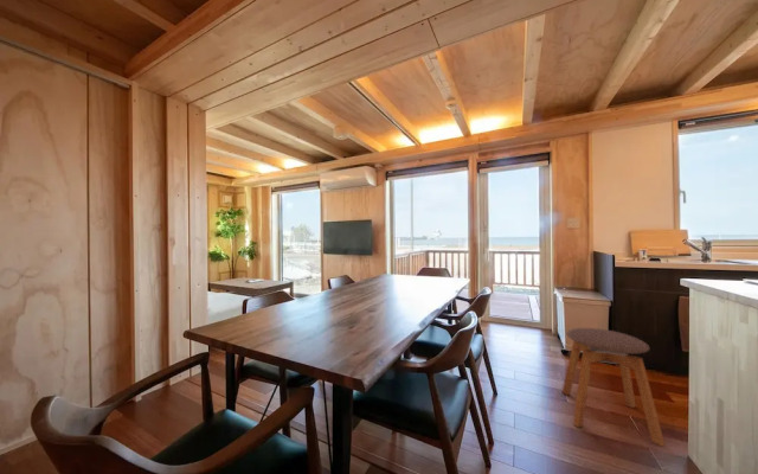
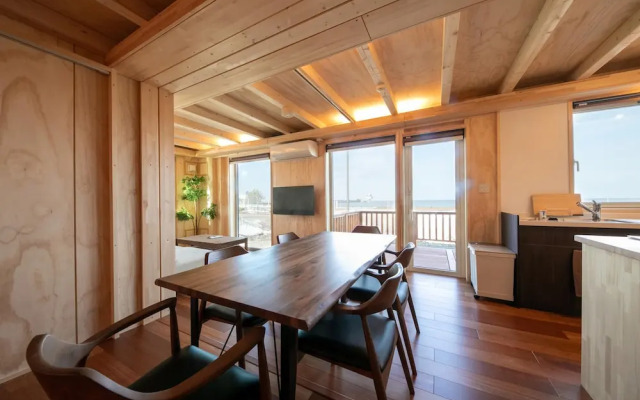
- stool [561,327,666,448]
